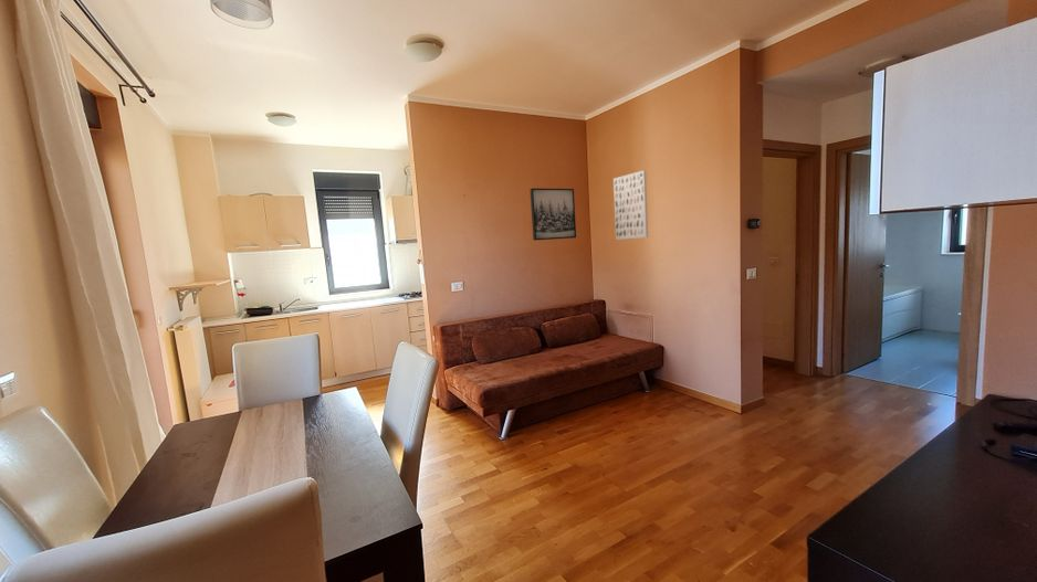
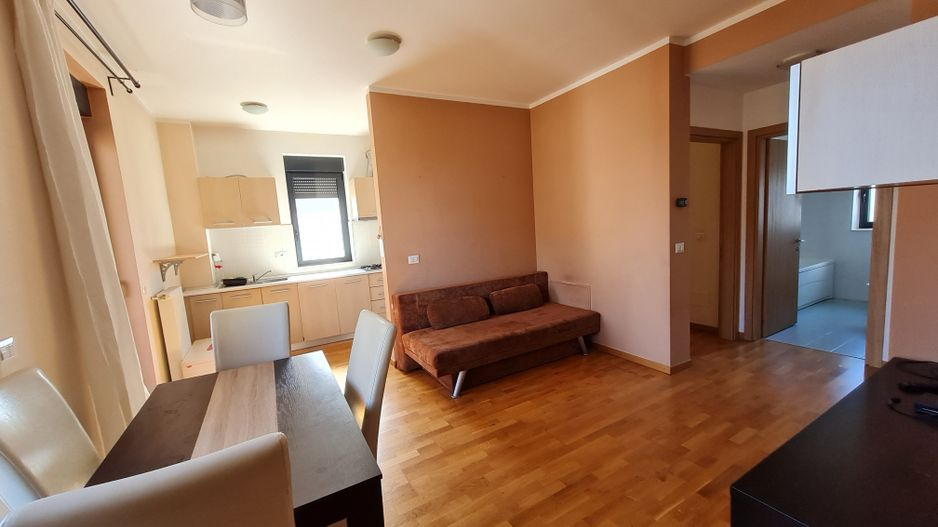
- wall art [612,169,649,241]
- wall art [528,188,577,242]
